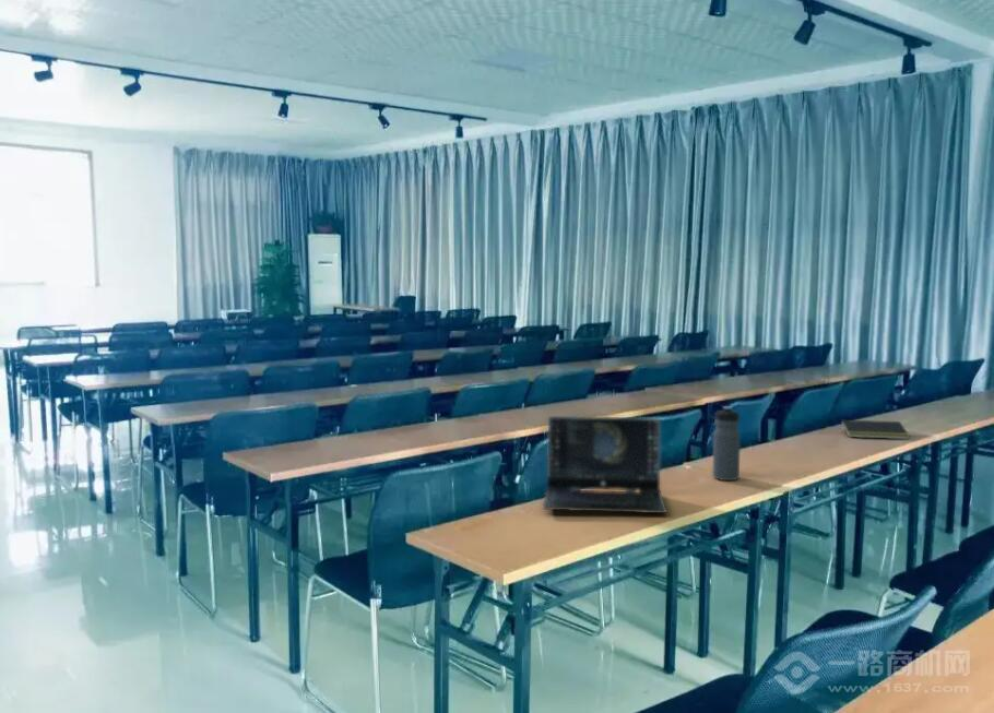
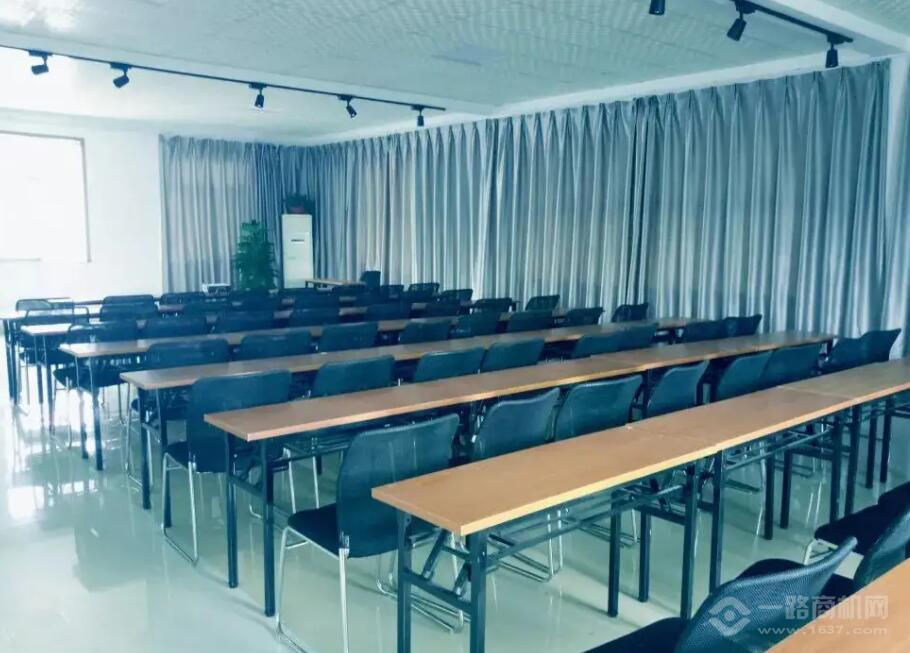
- water bottle [711,405,742,482]
- notepad [839,419,911,440]
- laptop [542,415,668,514]
